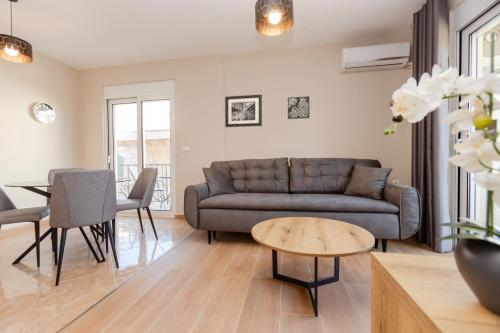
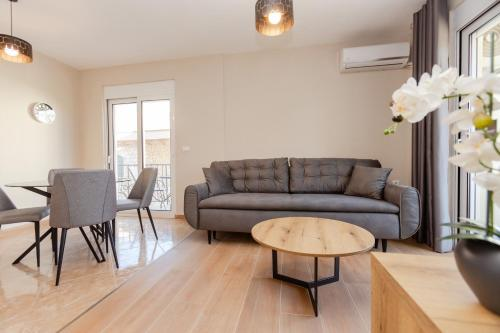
- wall art [287,95,310,120]
- wall art [224,94,263,128]
